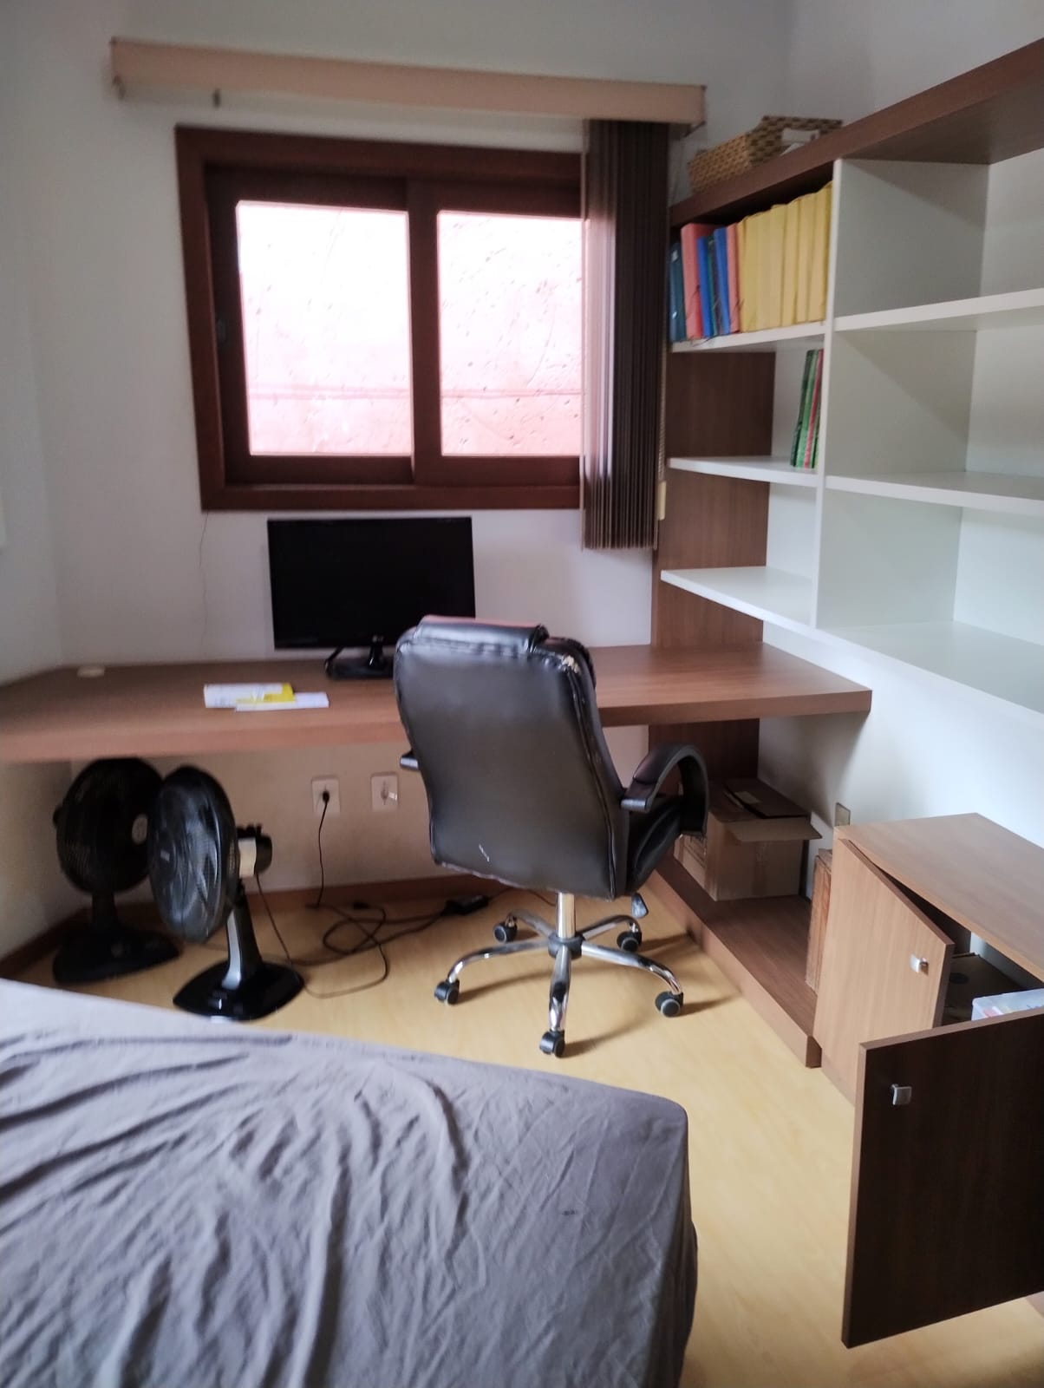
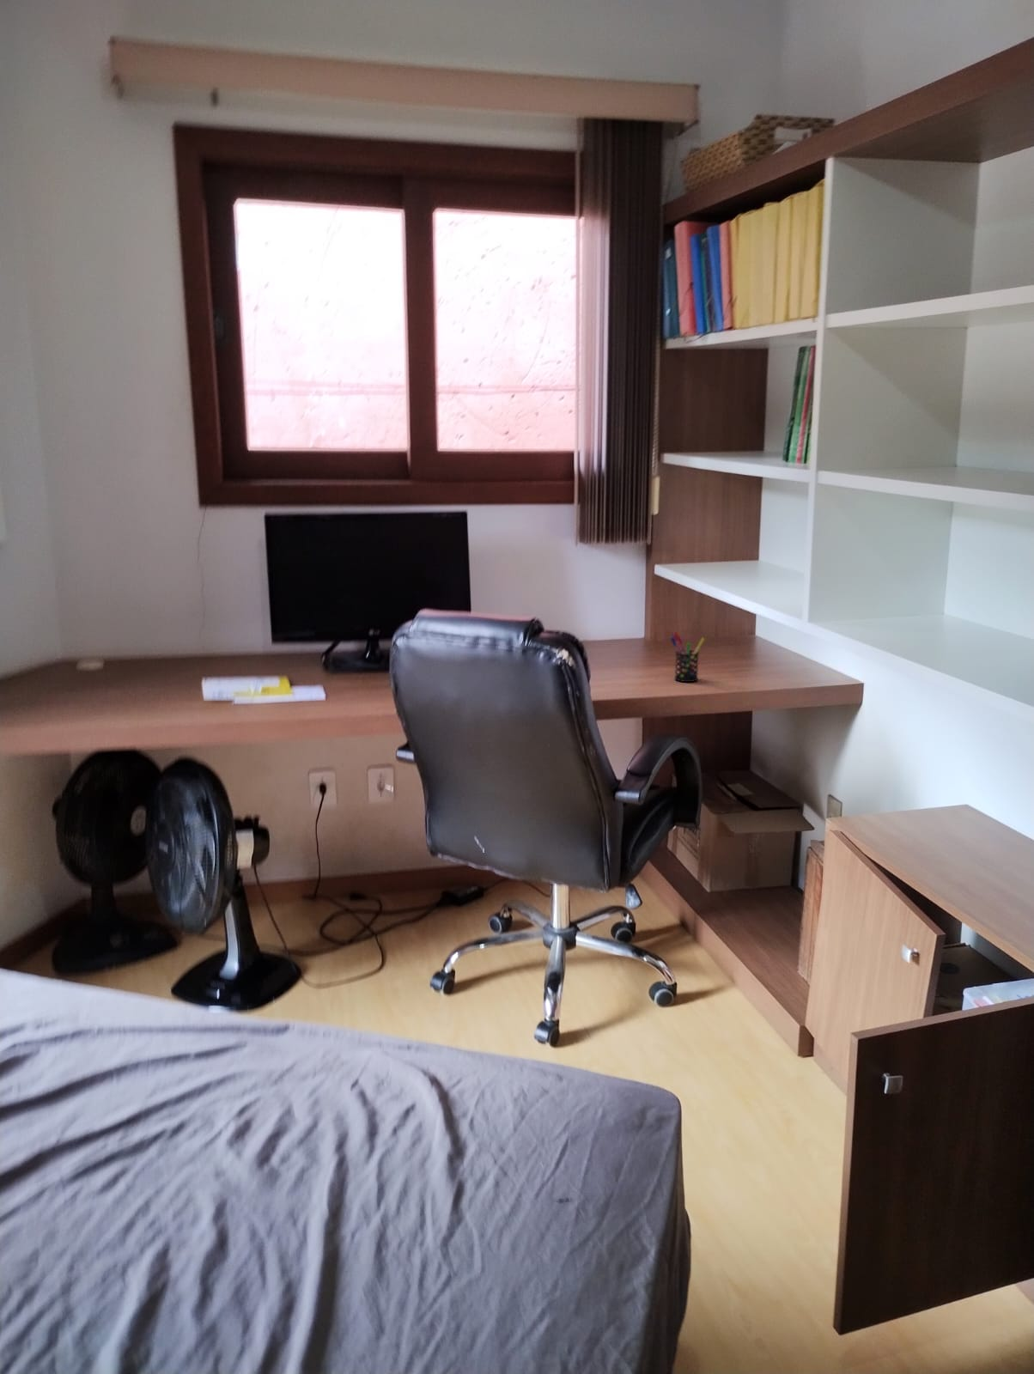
+ pen holder [670,631,705,683]
